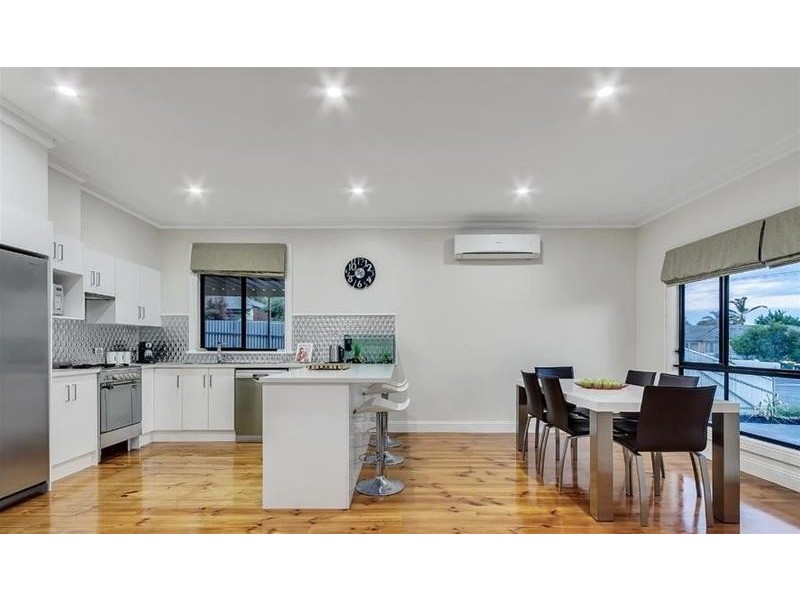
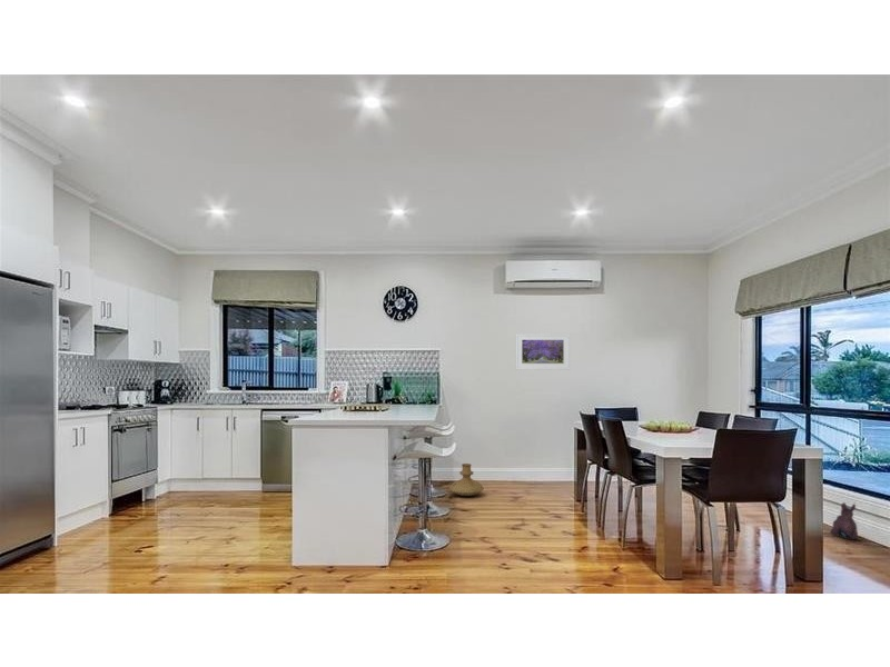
+ vase [448,462,485,497]
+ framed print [515,332,571,370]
+ plush toy [829,501,859,541]
